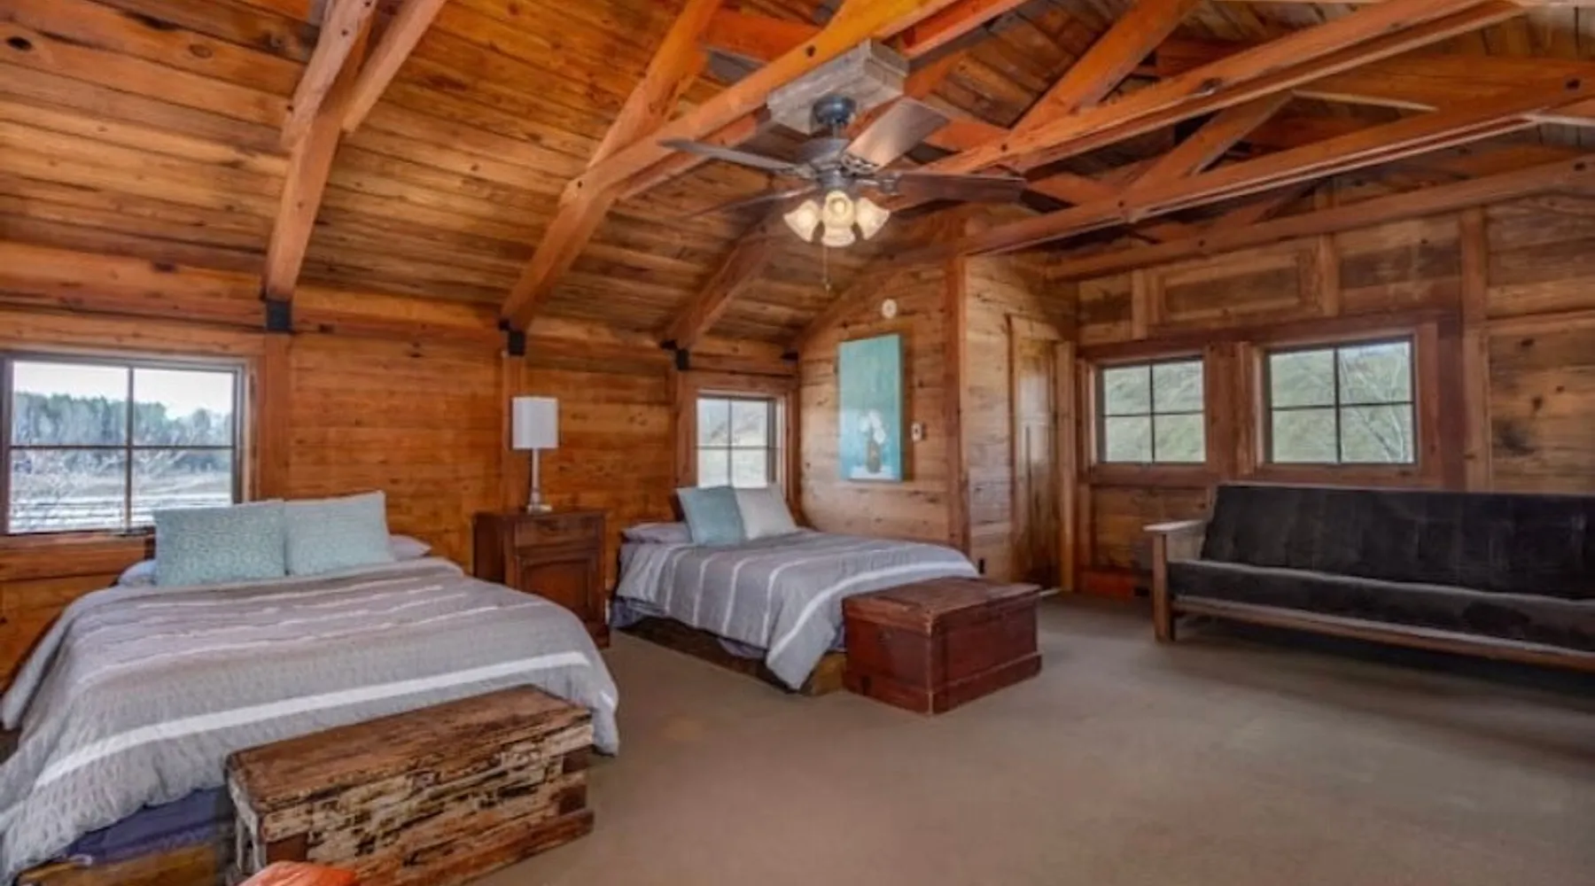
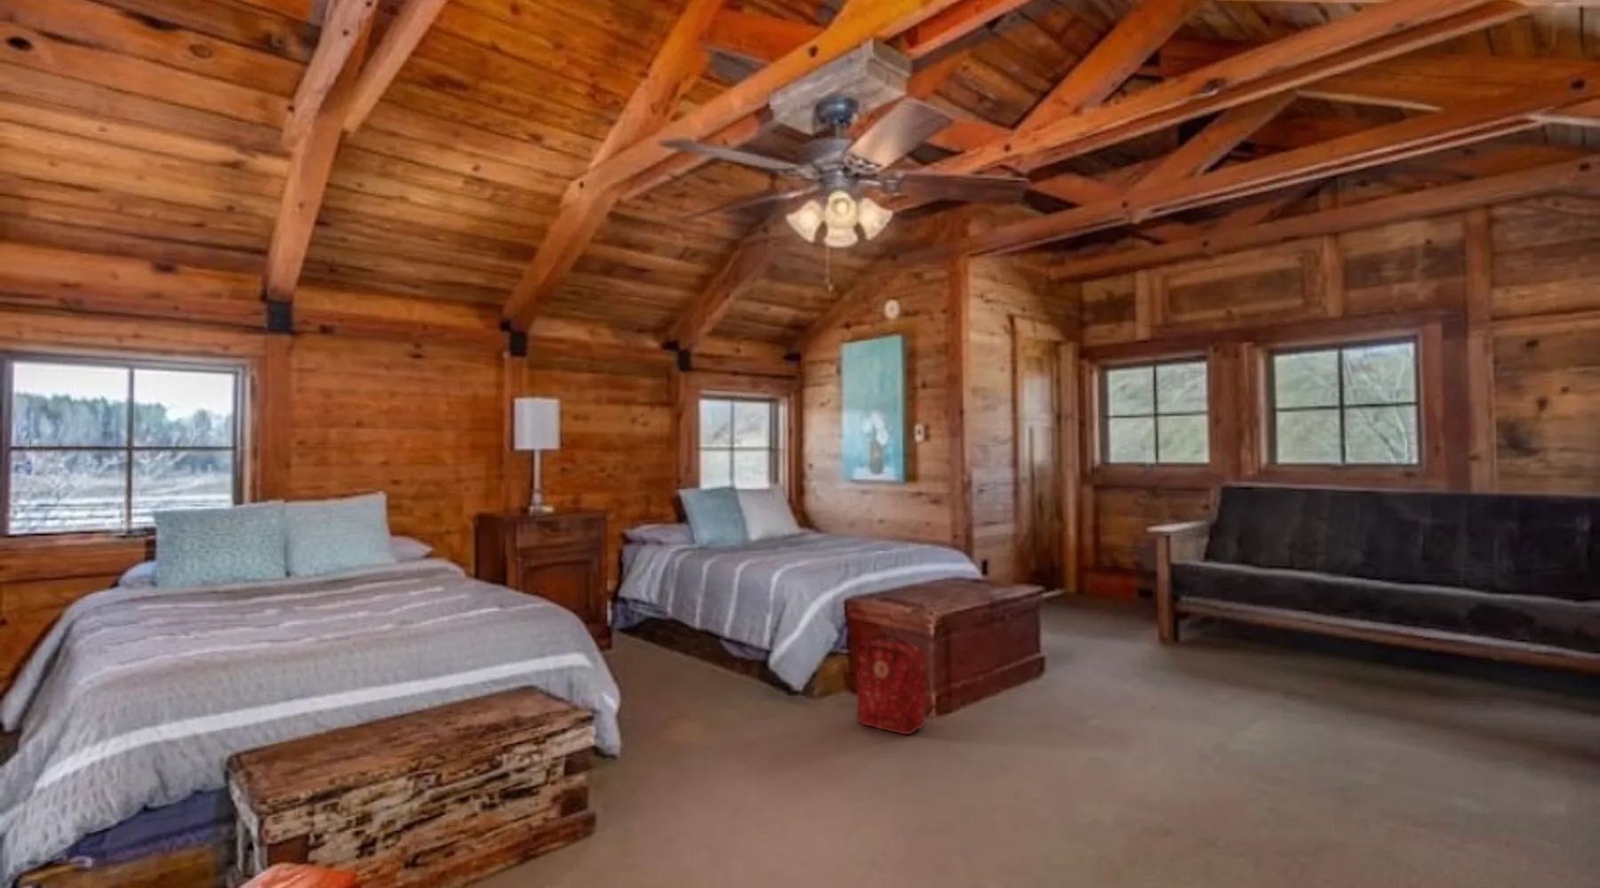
+ backpack [855,632,937,735]
